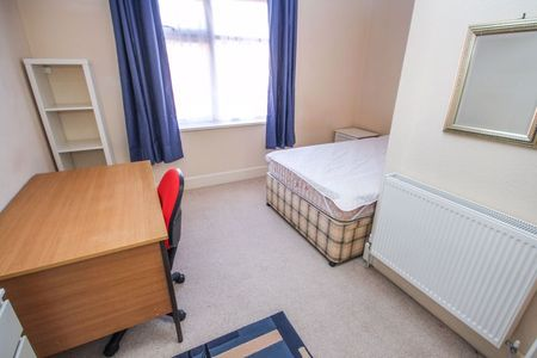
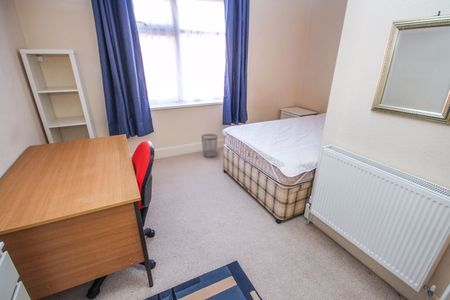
+ wastebasket [200,133,218,158]
